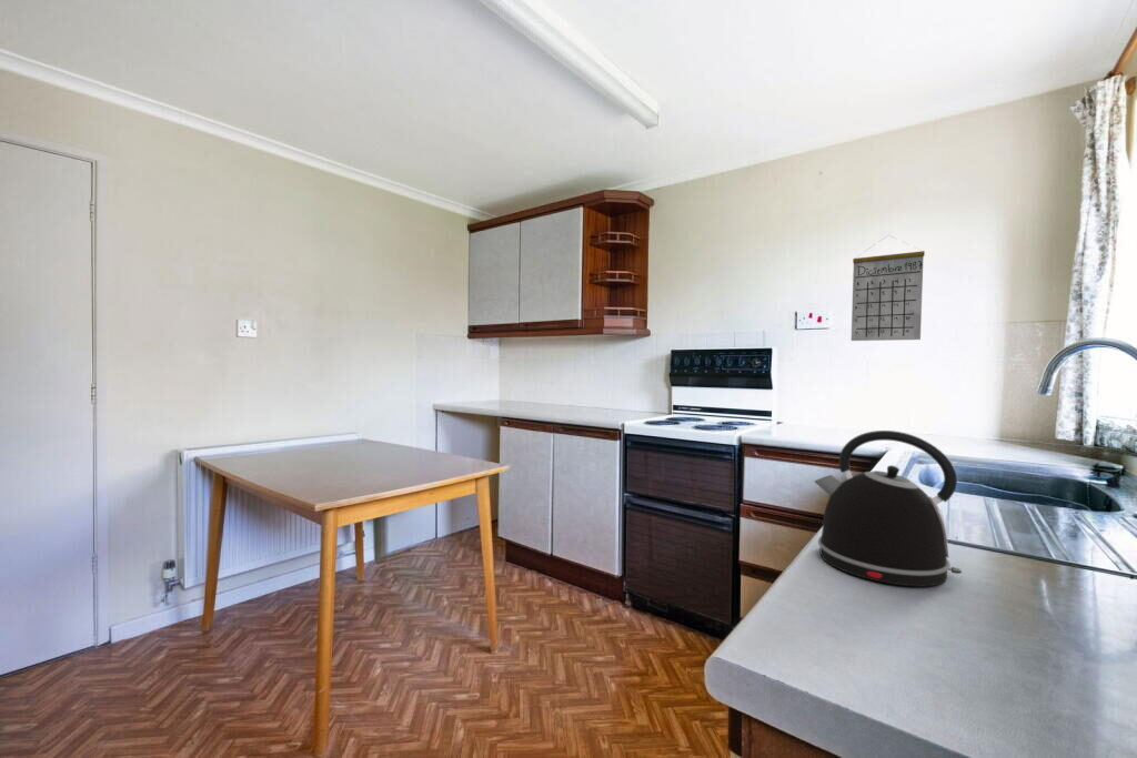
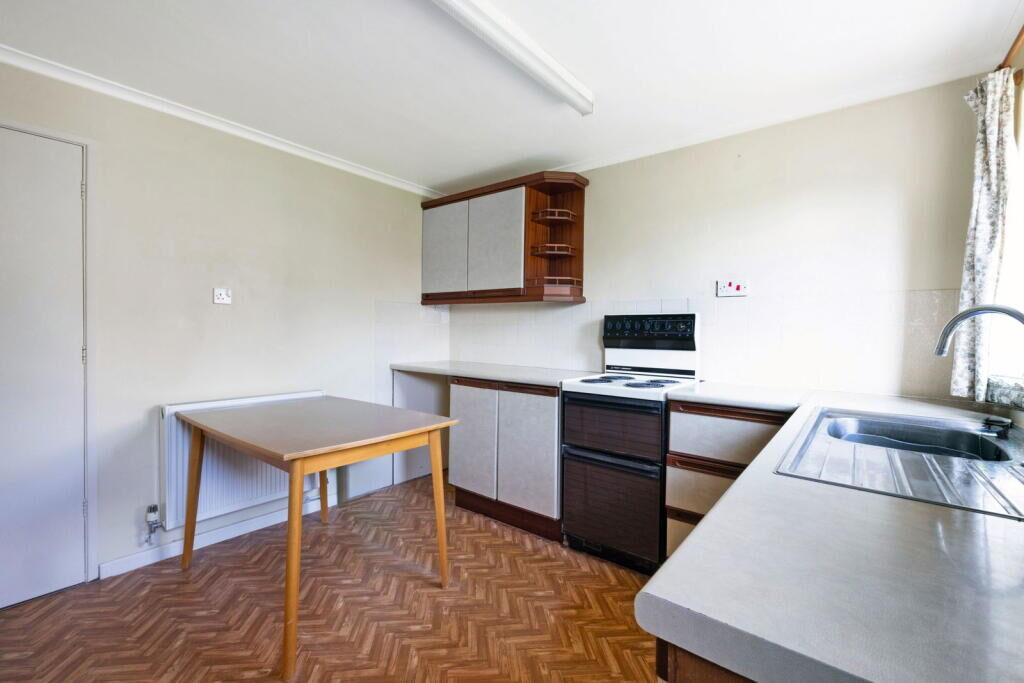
- kettle [813,429,963,587]
- calendar [851,234,926,342]
